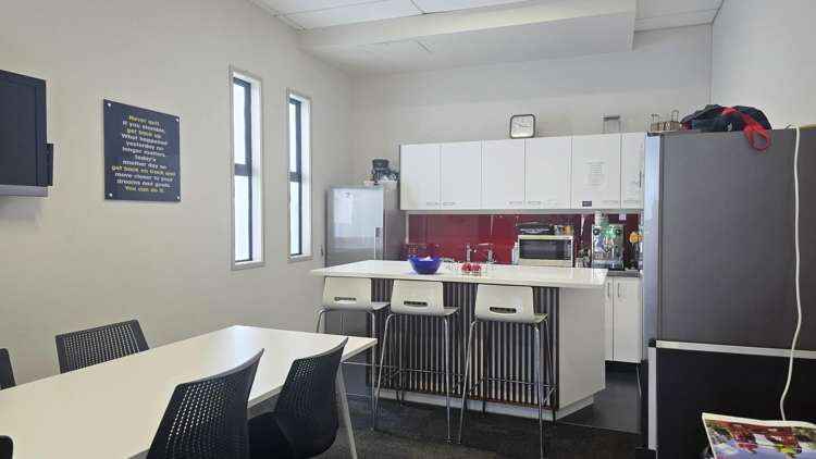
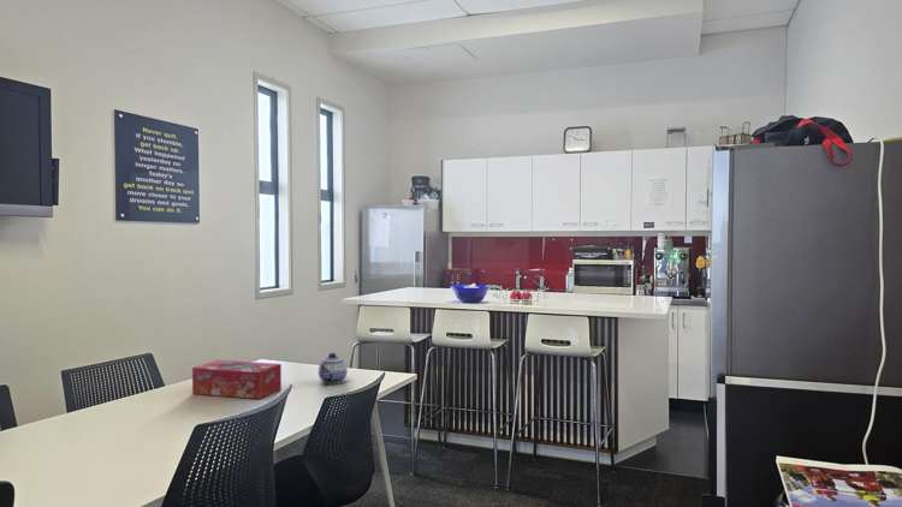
+ tissue box [191,359,283,400]
+ teapot [318,352,349,384]
